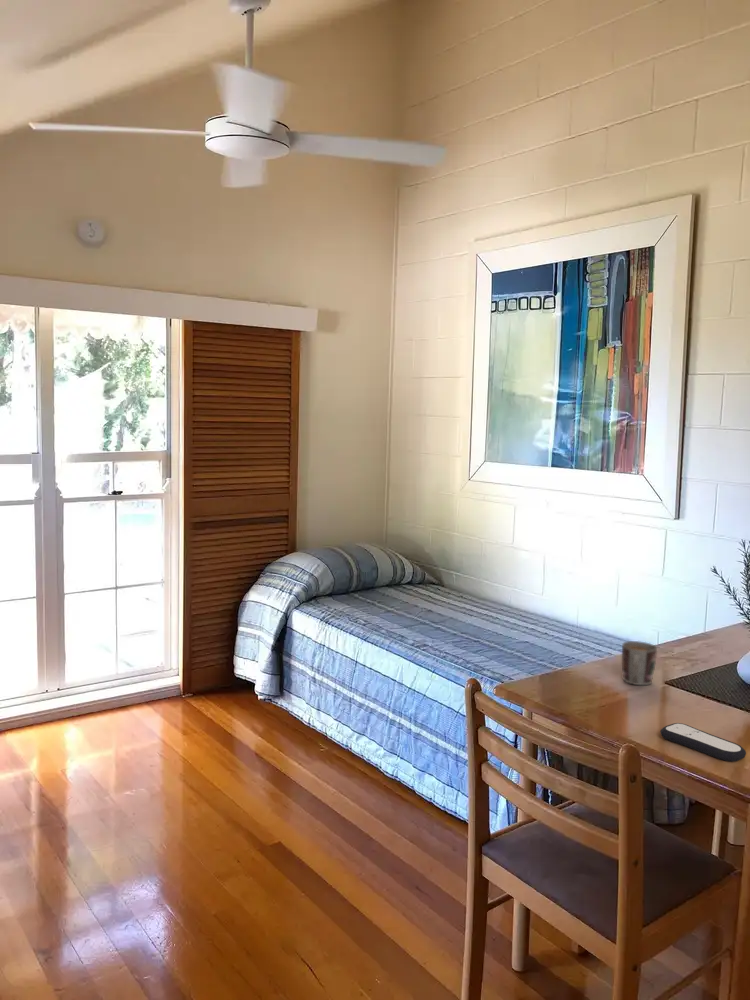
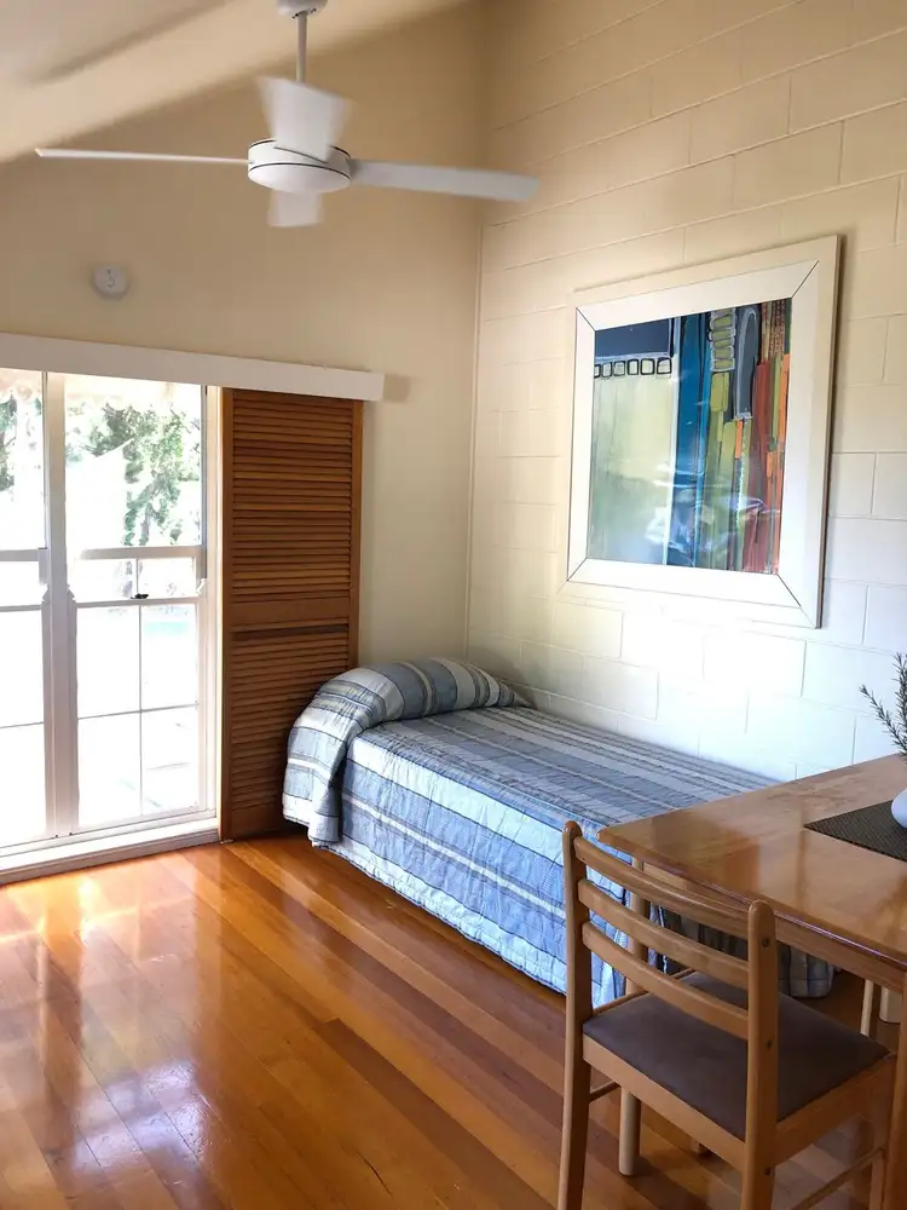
- mug [621,640,658,686]
- remote control [659,722,747,763]
